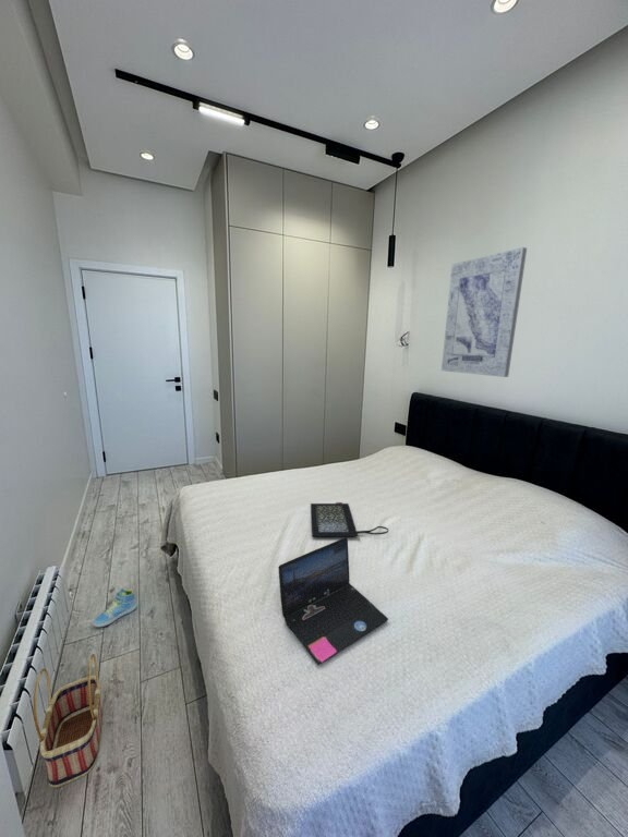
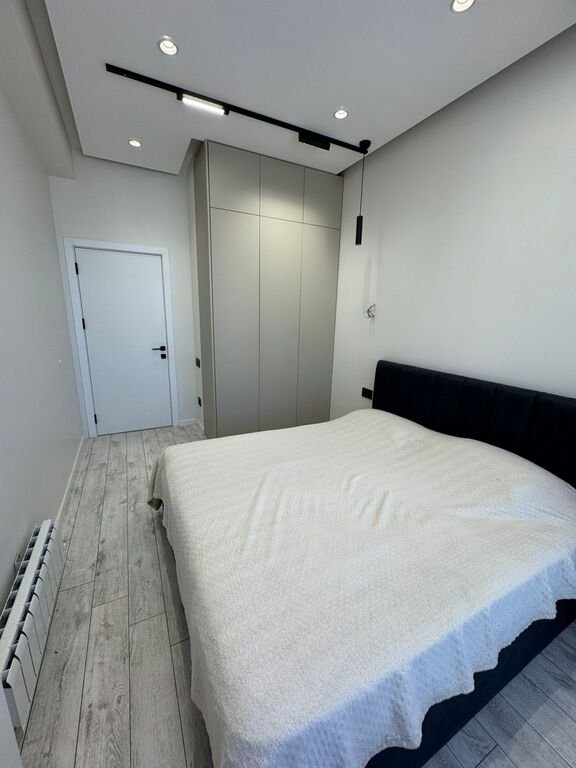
- laptop [278,536,389,666]
- sneaker [93,587,138,628]
- wall art [440,246,528,378]
- clutch bag [310,501,389,543]
- basket [33,653,104,789]
